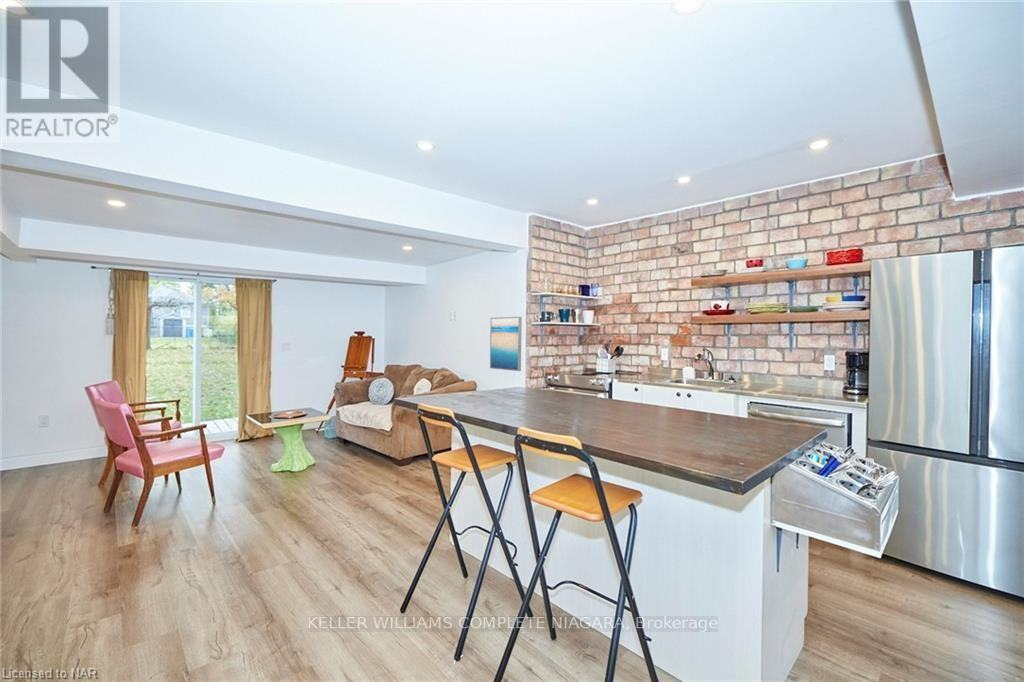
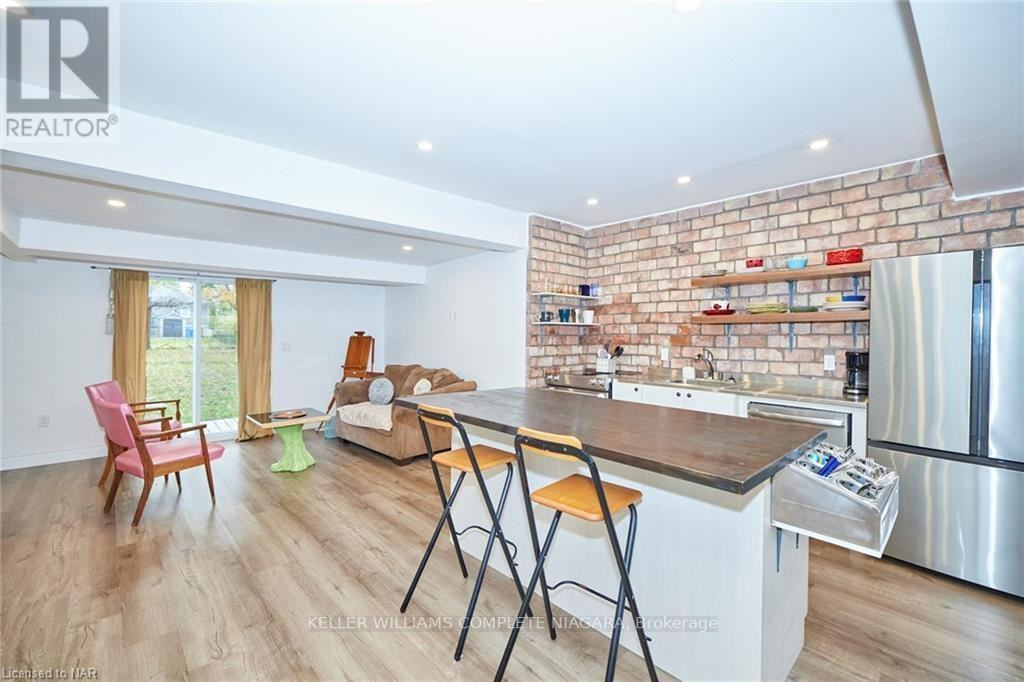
- wall art [489,316,523,372]
